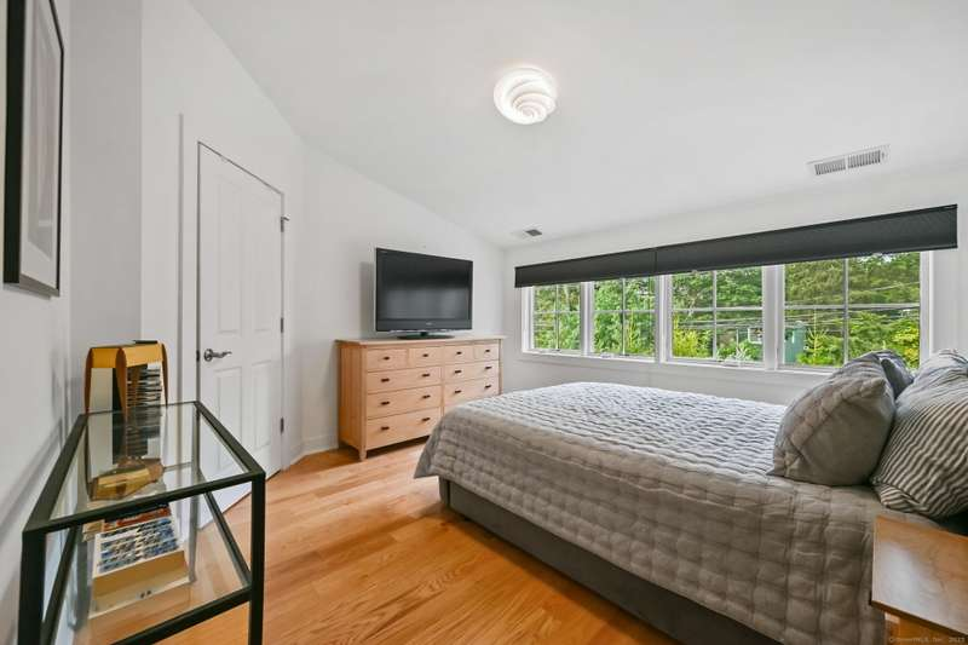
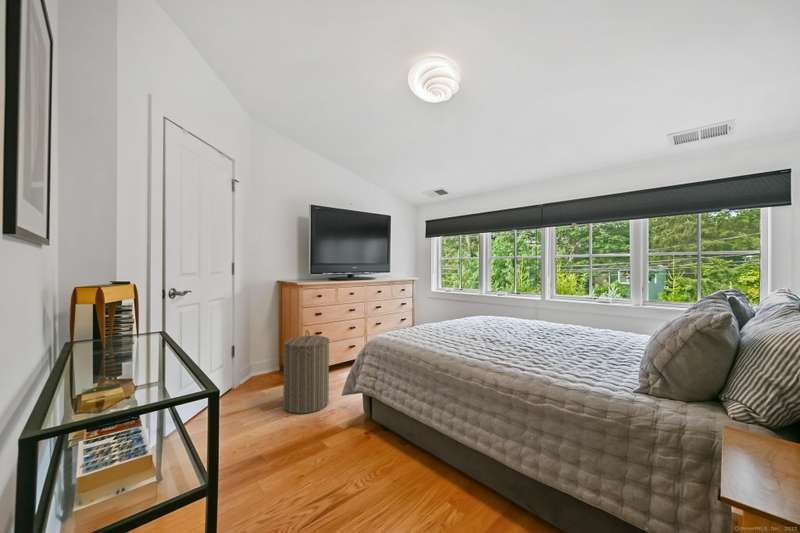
+ laundry hamper [282,329,330,415]
